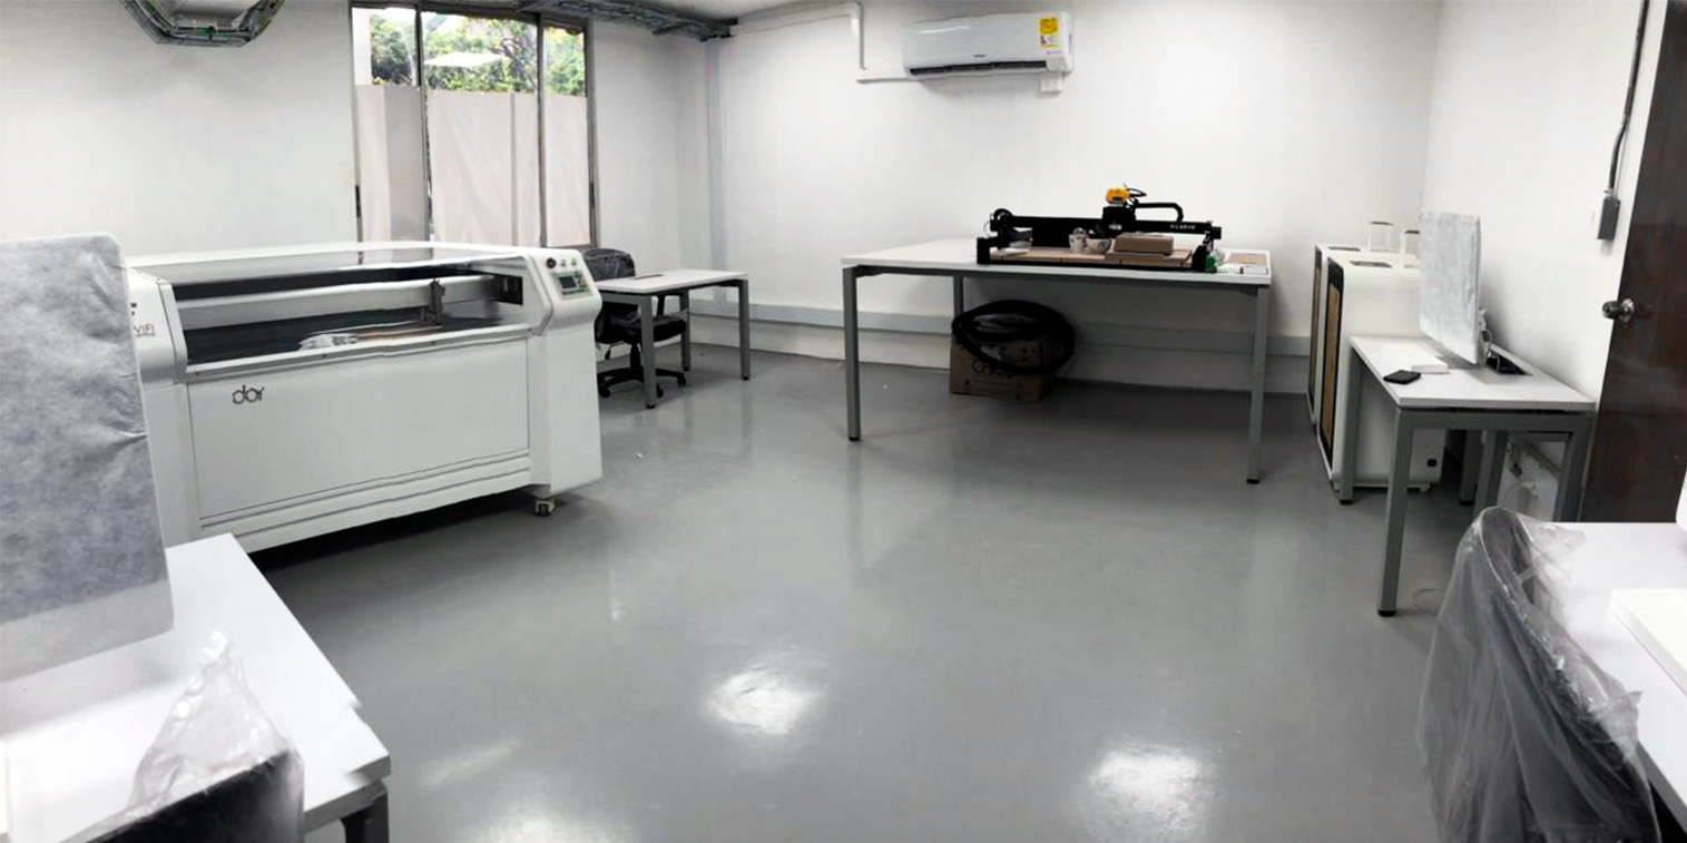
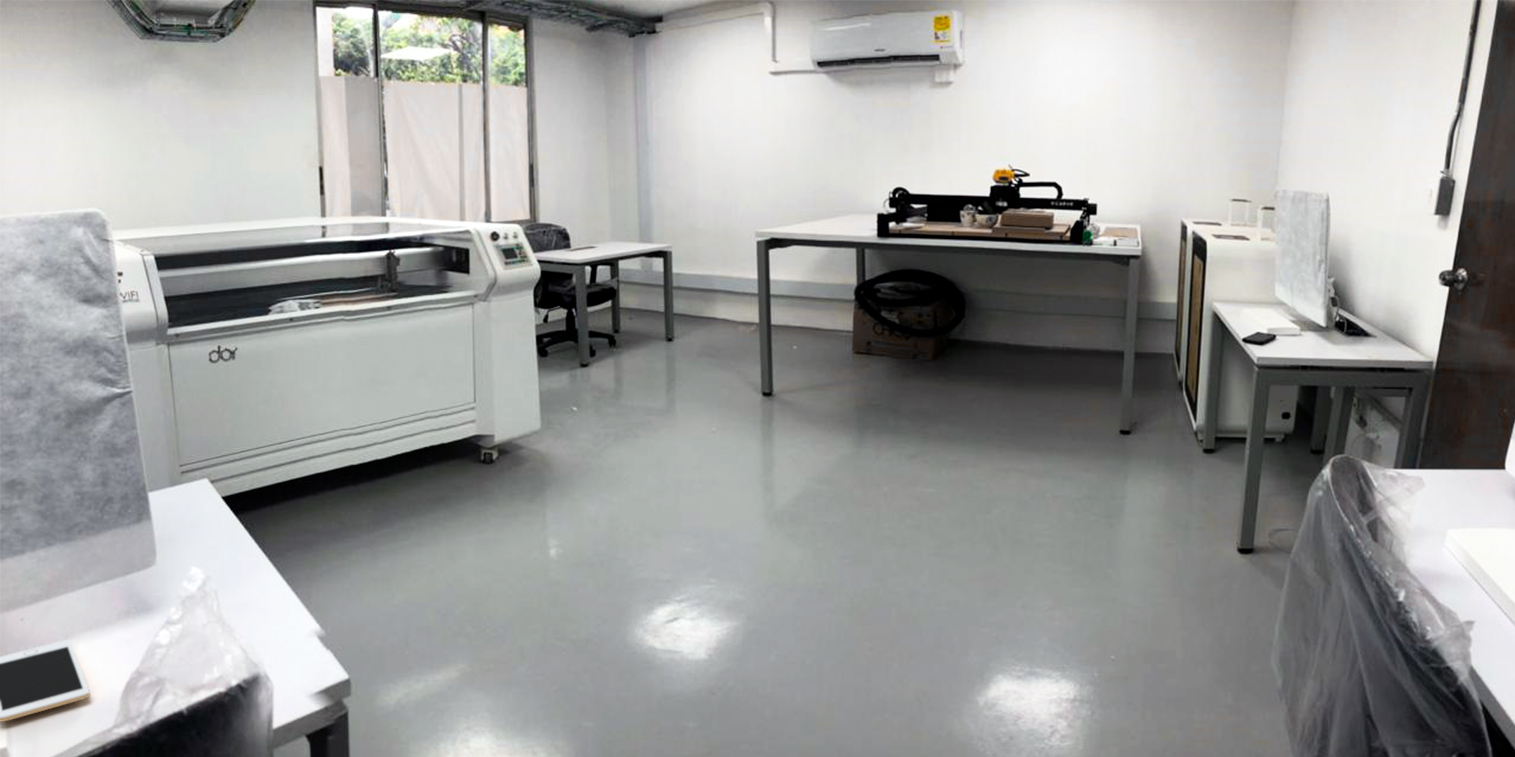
+ cell phone [0,639,91,723]
